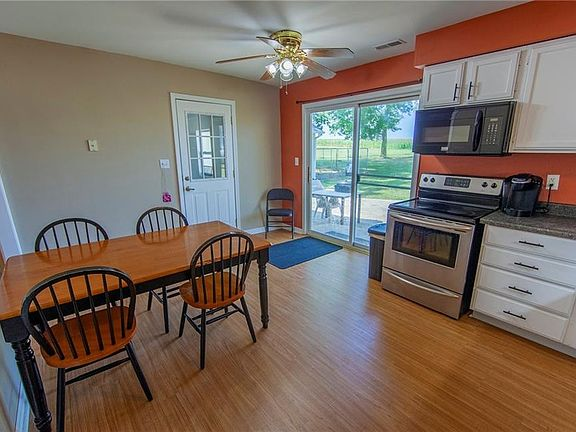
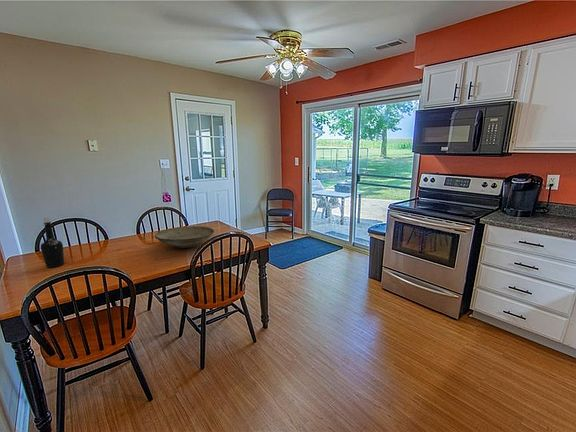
+ bottle [40,216,65,269]
+ decorative bowl [154,225,215,249]
